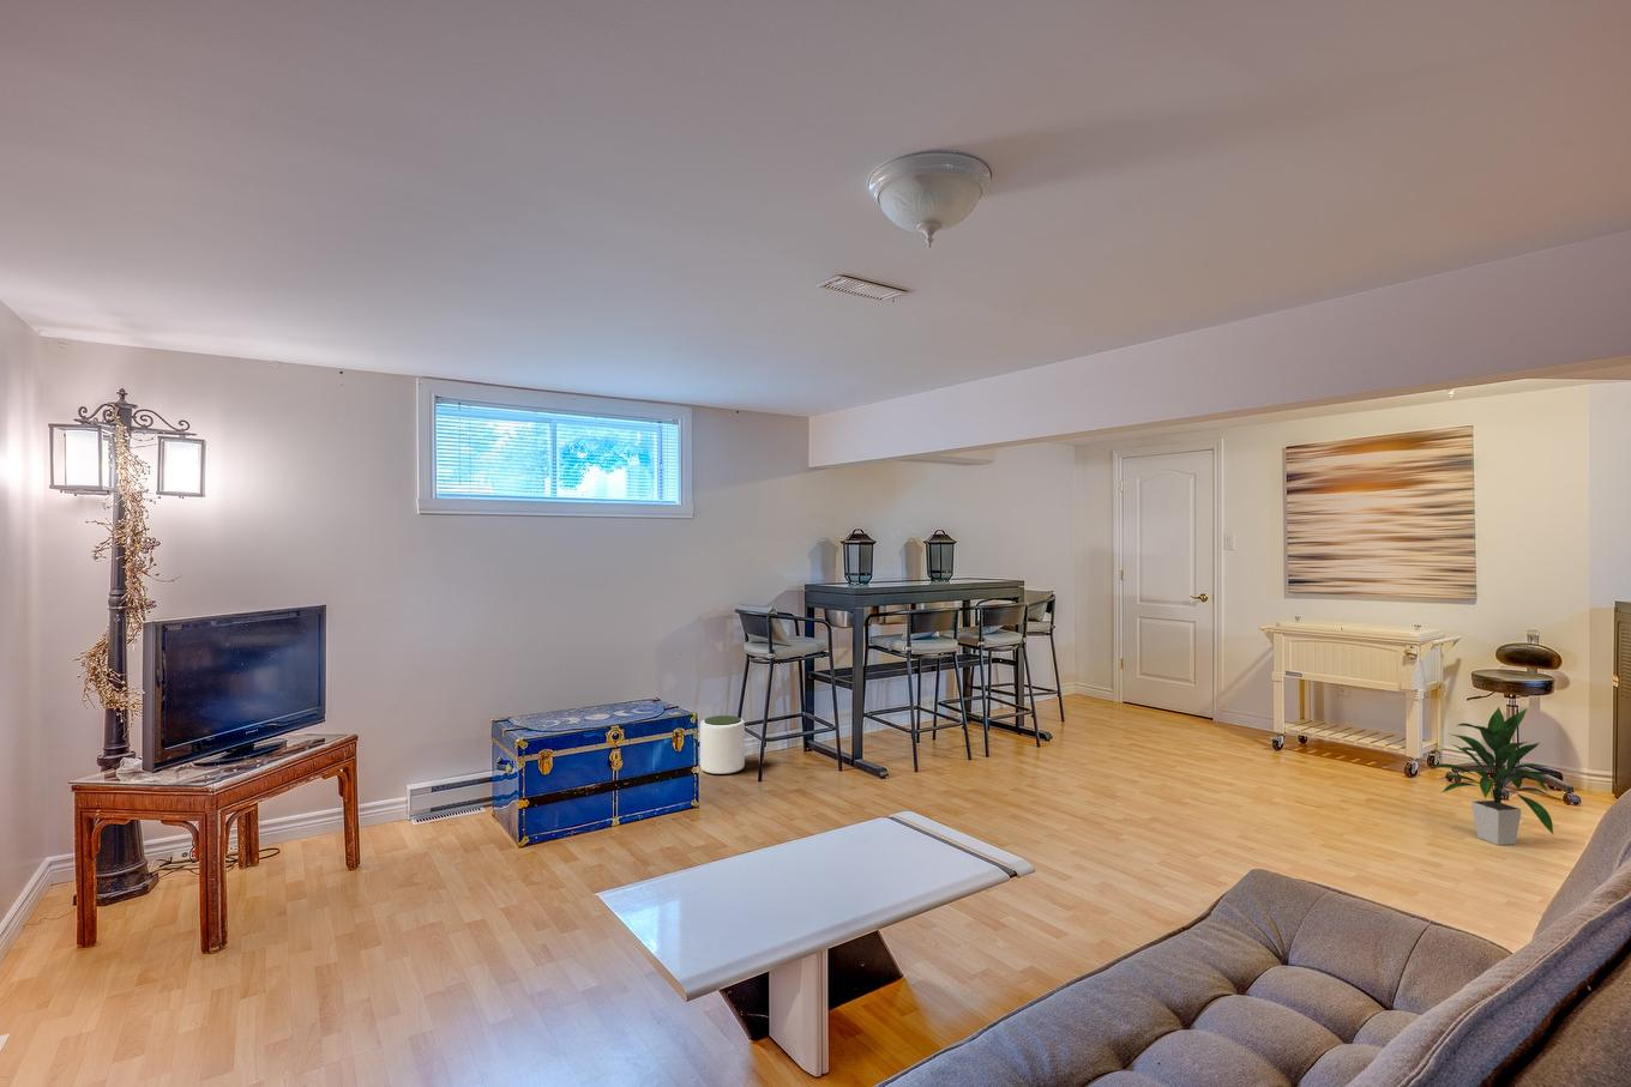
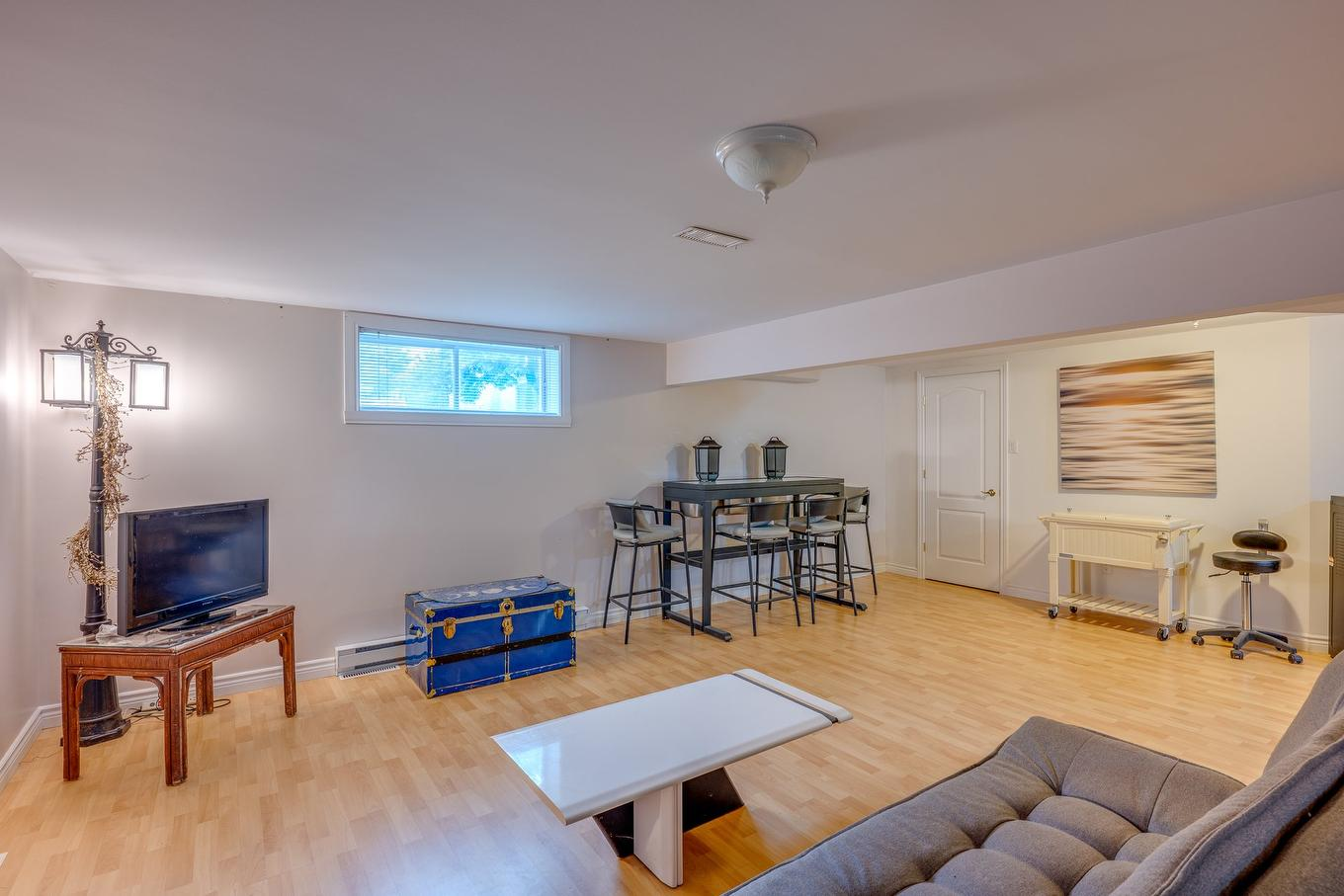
- indoor plant [1430,706,1564,846]
- plant pot [699,715,746,775]
